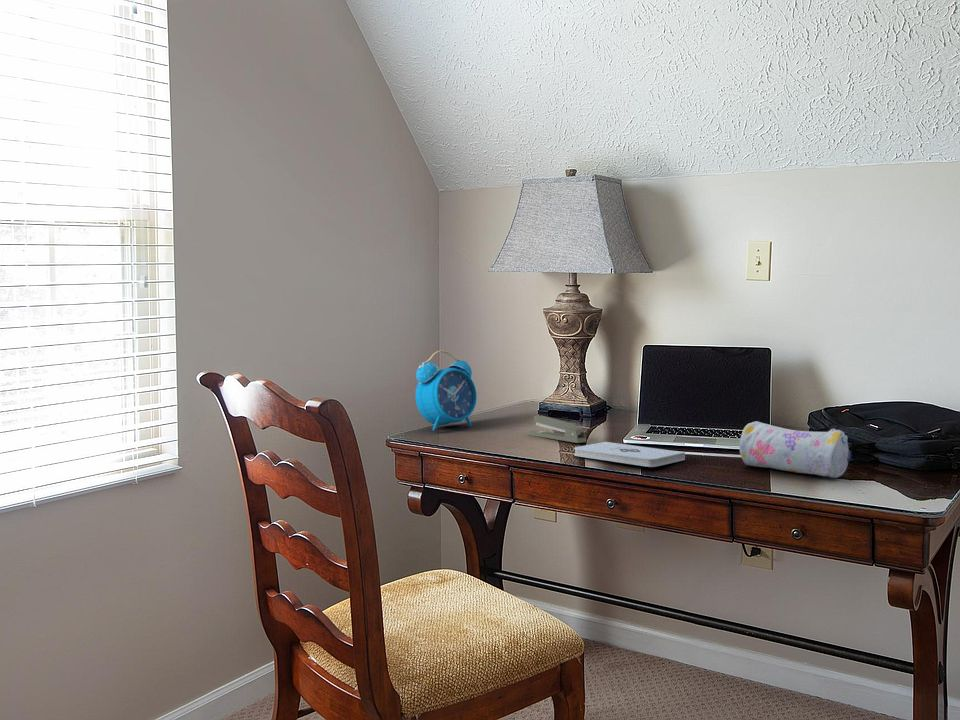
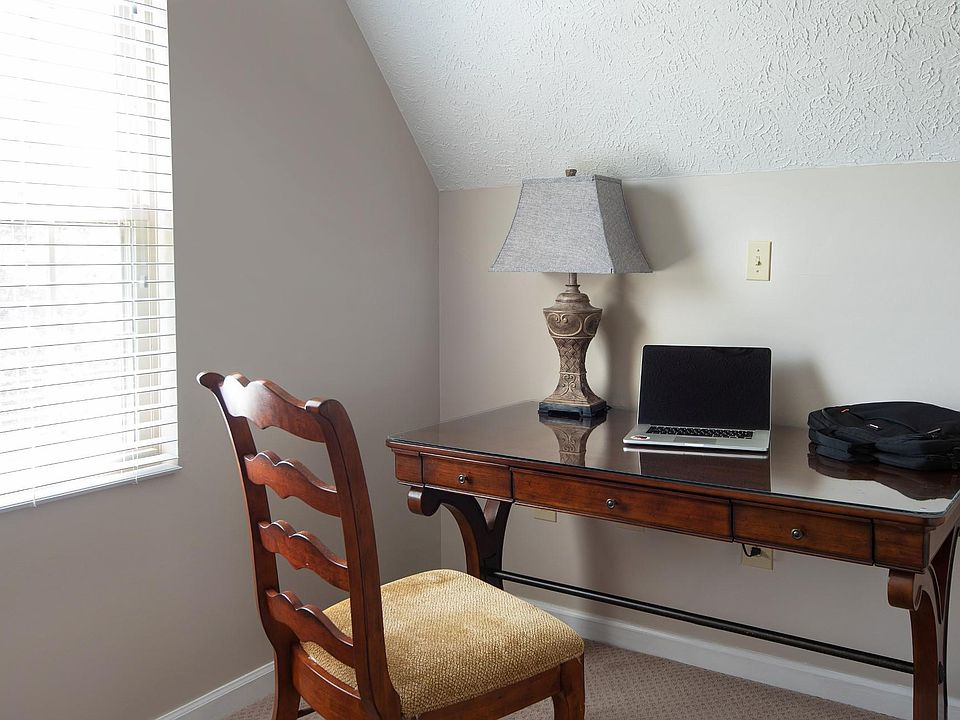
- pencil case [738,420,853,479]
- stapler [528,414,587,444]
- alarm clock [415,349,478,432]
- notepad [573,441,686,468]
